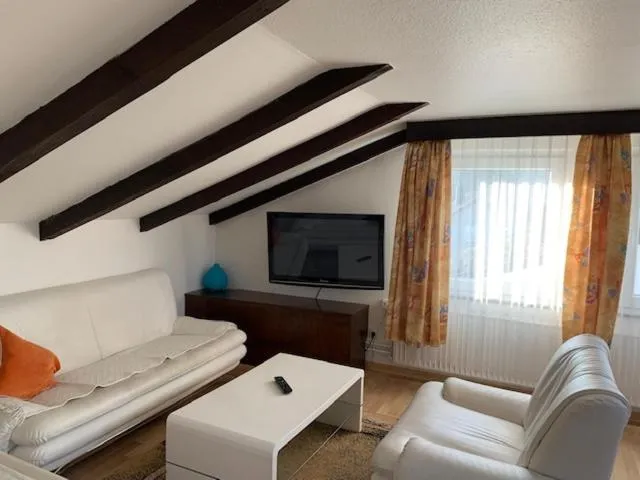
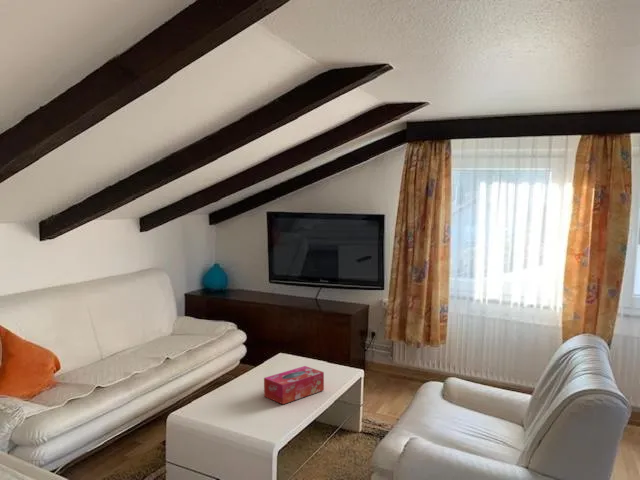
+ tissue box [263,365,325,405]
